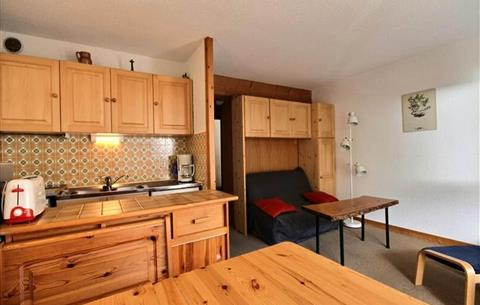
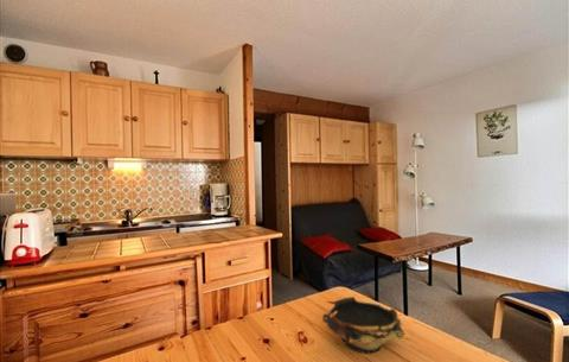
+ bowl [321,296,405,355]
